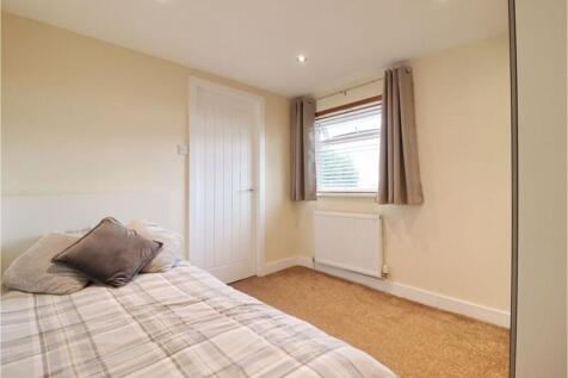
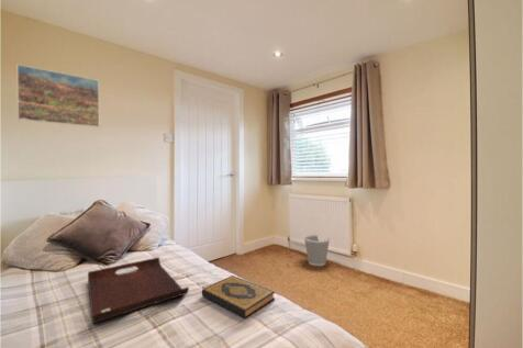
+ hardback book [201,274,276,319]
+ wastebasket [302,234,331,267]
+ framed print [16,64,100,128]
+ serving tray [87,256,190,325]
